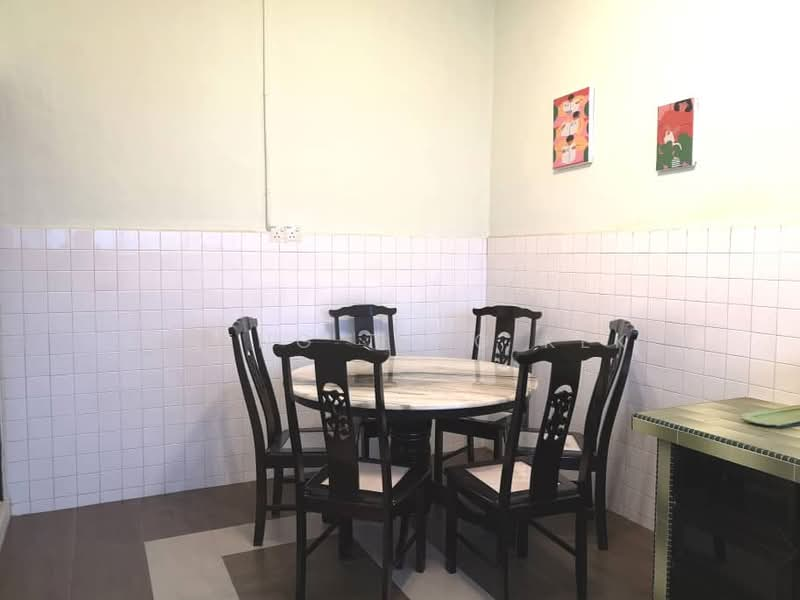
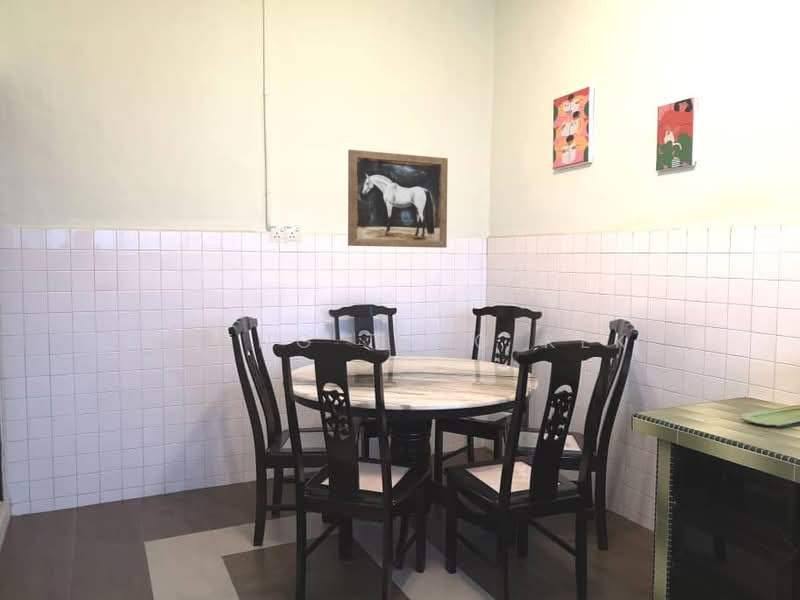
+ wall art [347,149,449,249]
